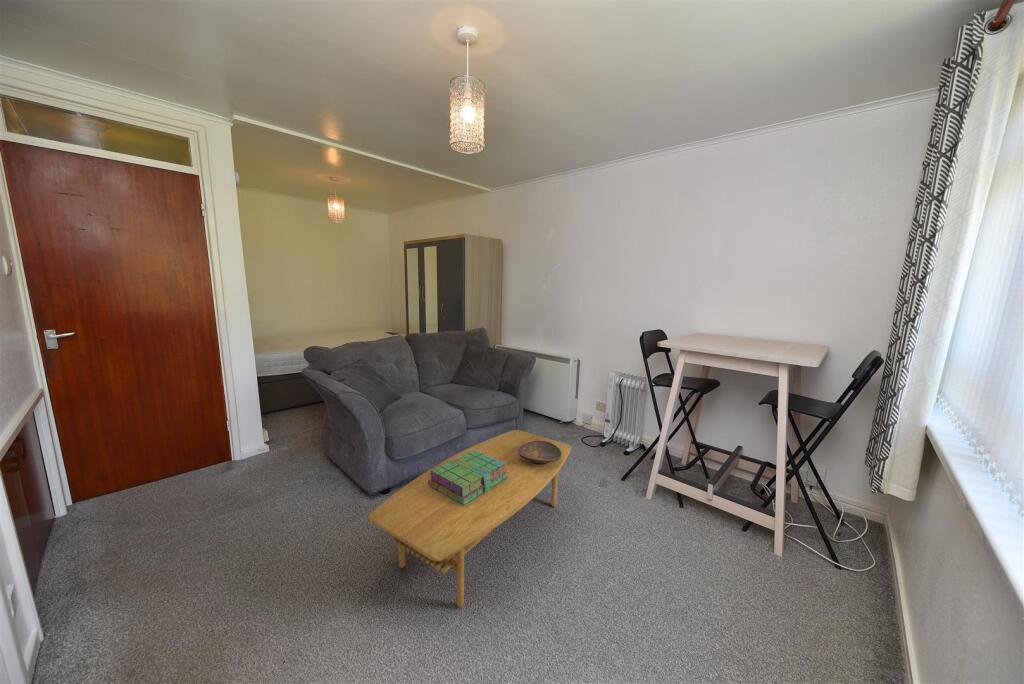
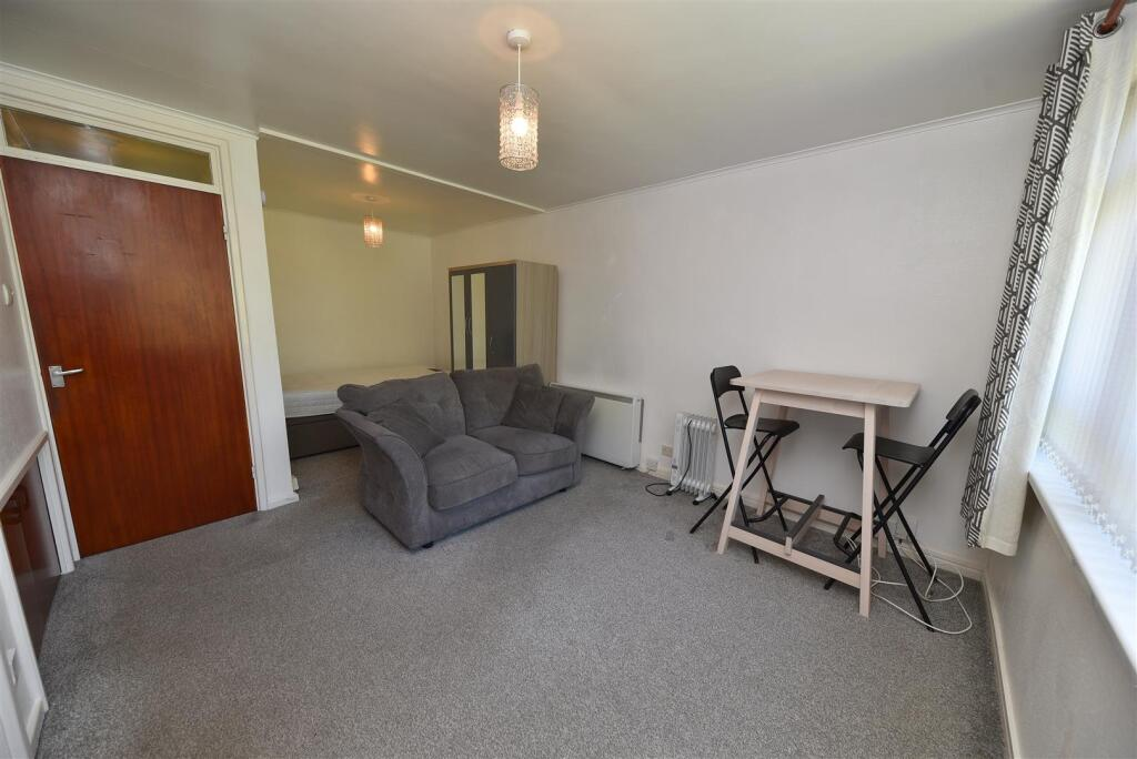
- stack of books [428,450,508,506]
- coffee table [367,429,573,608]
- decorative bowl [518,440,562,465]
